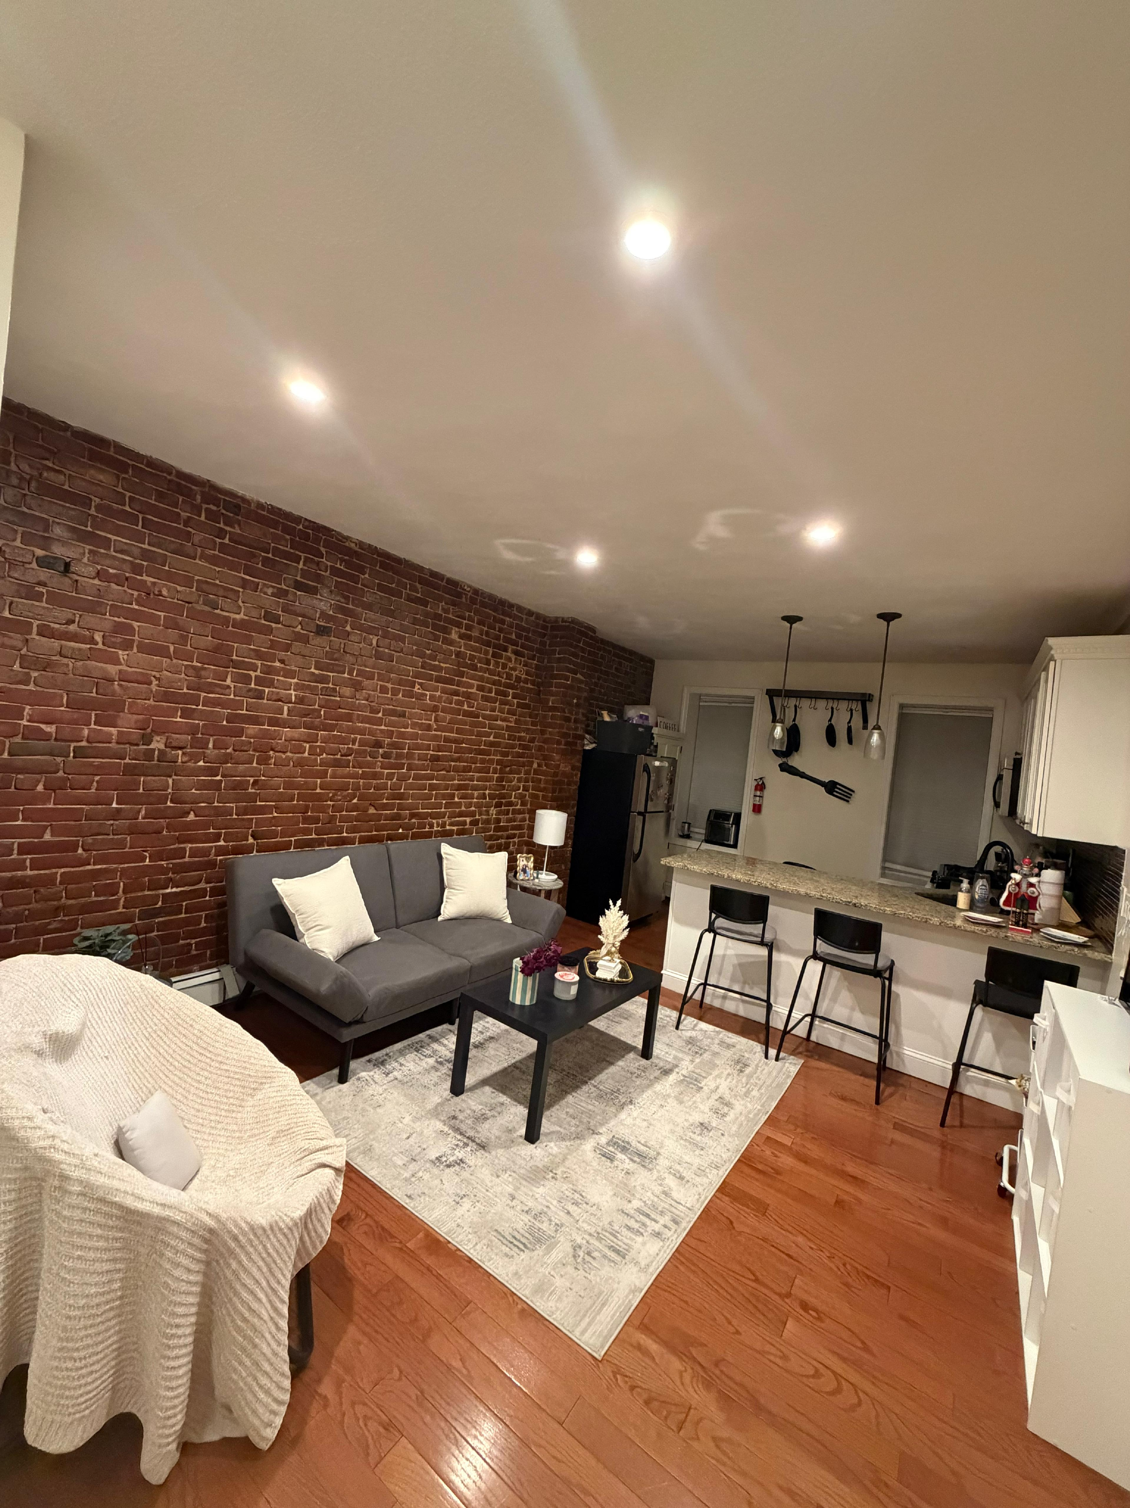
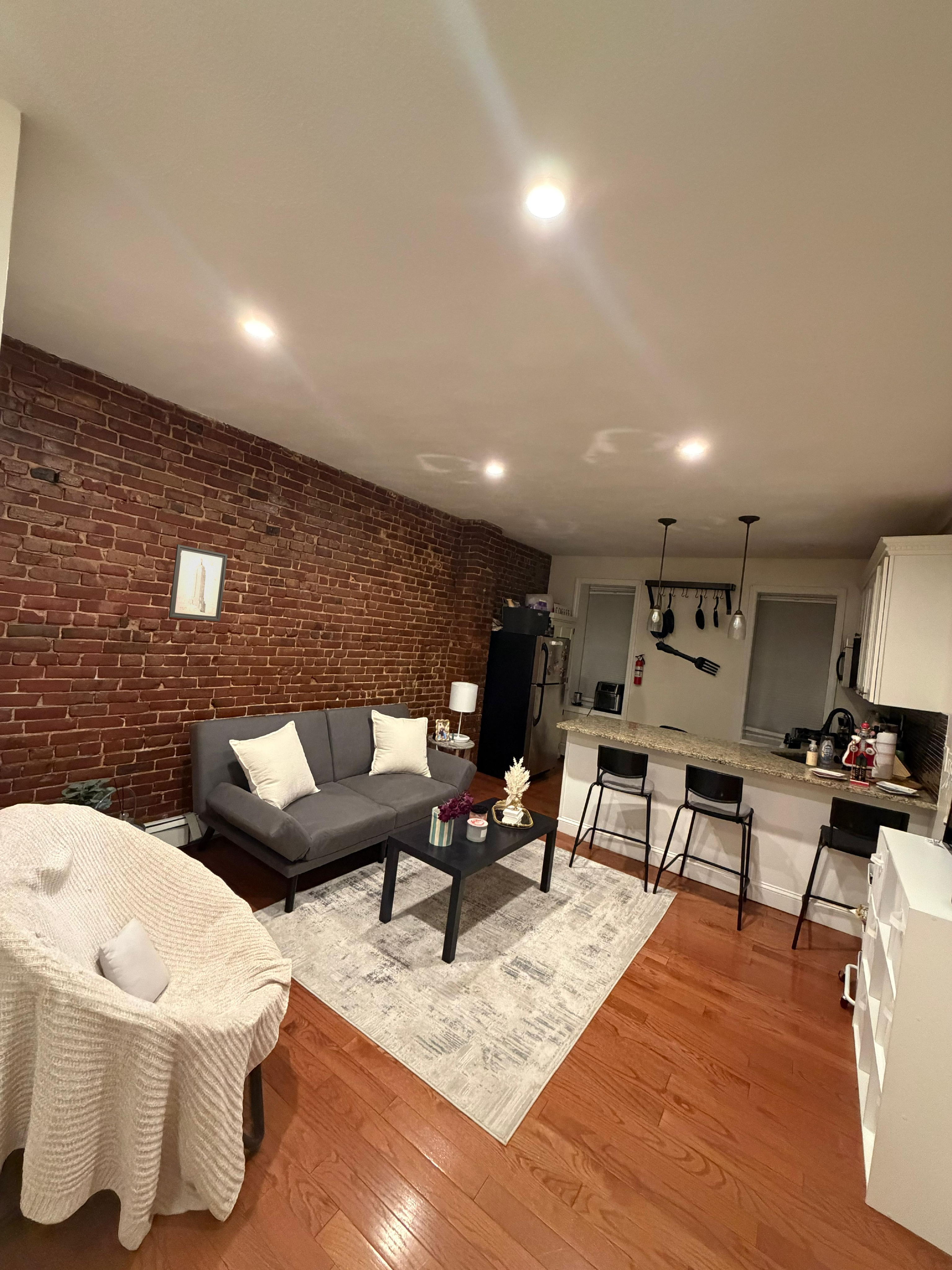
+ wall art [168,544,228,622]
